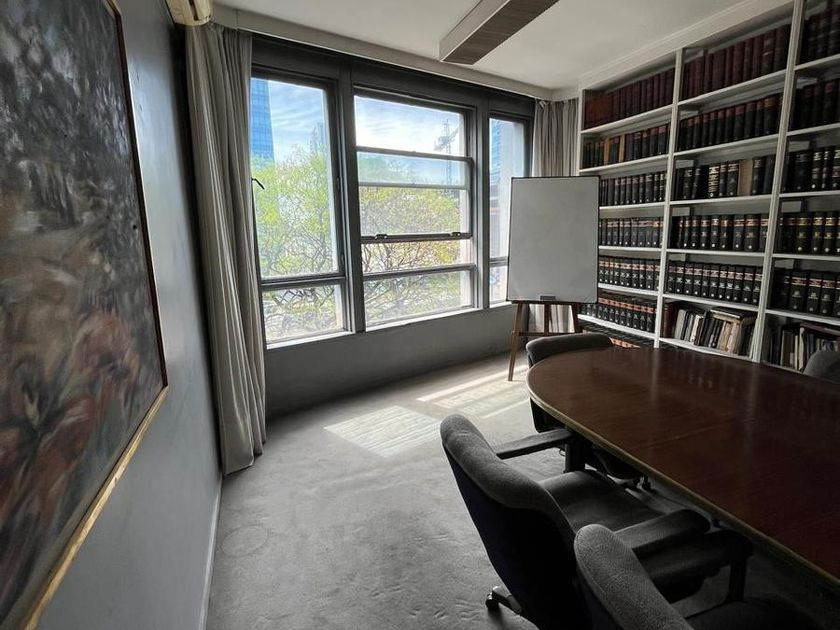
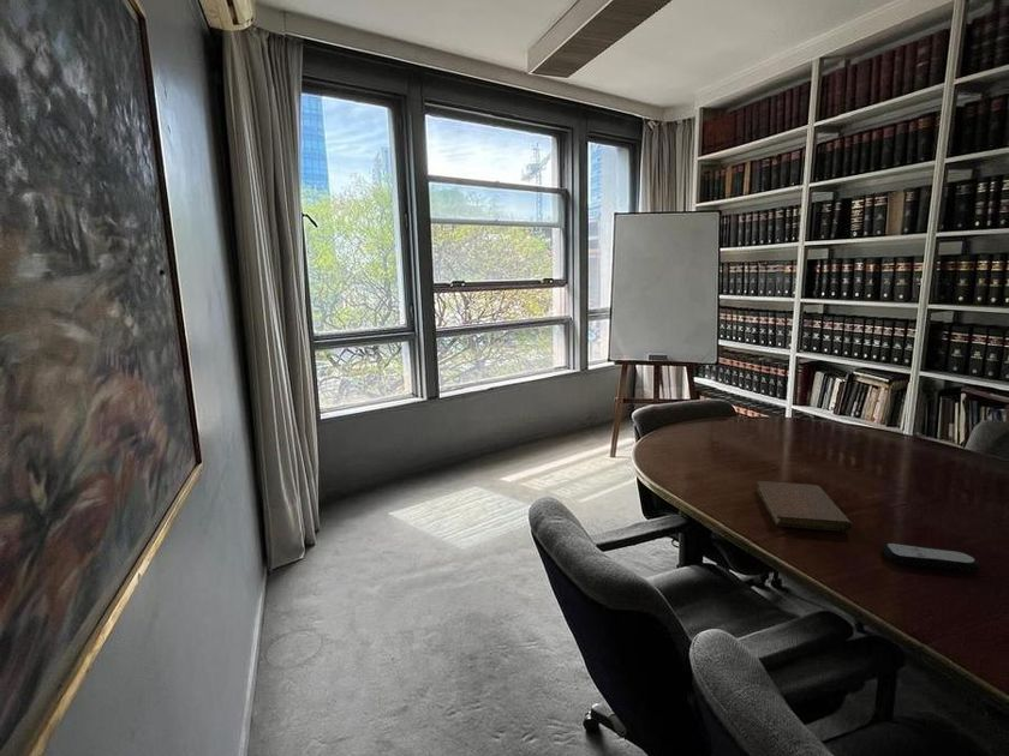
+ remote control [880,541,981,572]
+ notebook [756,480,854,533]
